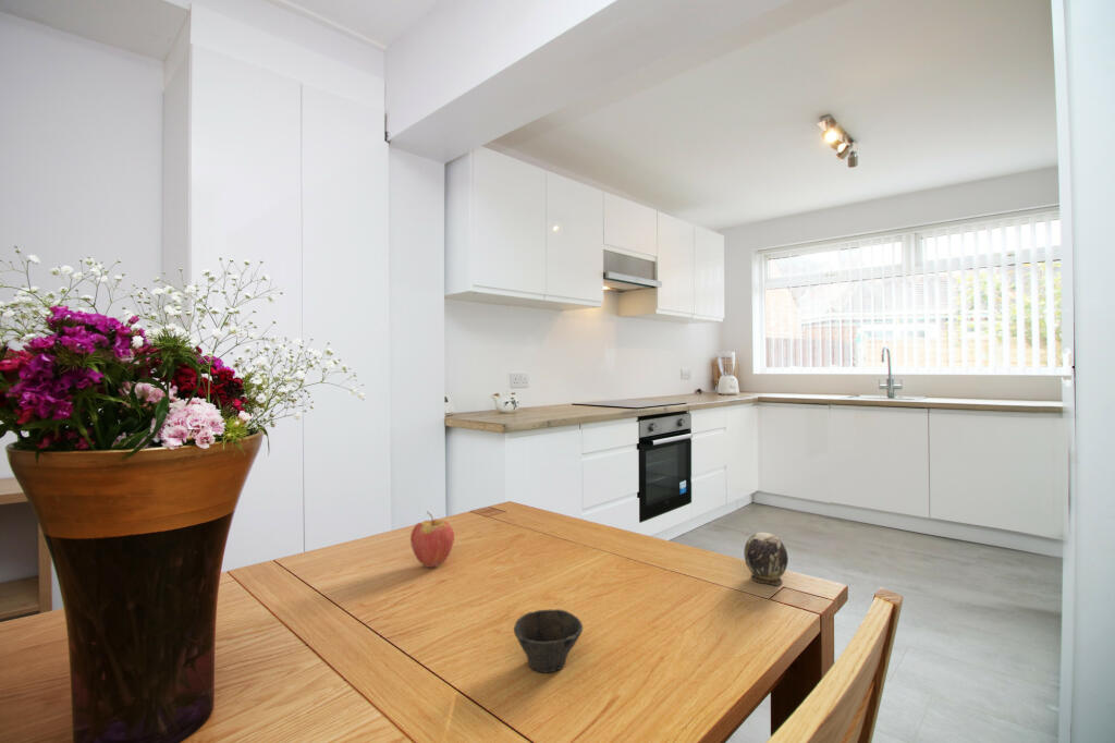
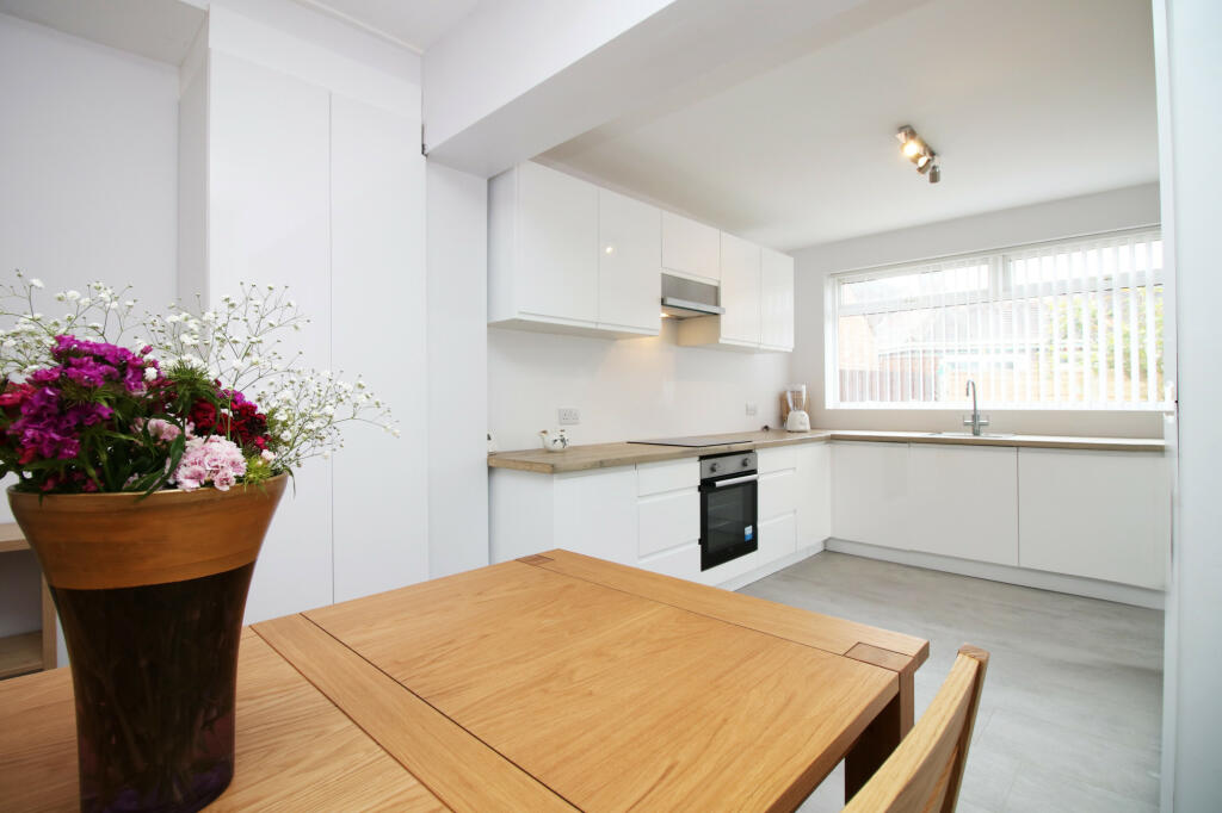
- decorative egg [743,532,789,586]
- fruit [409,510,455,569]
- cup [513,608,584,674]
